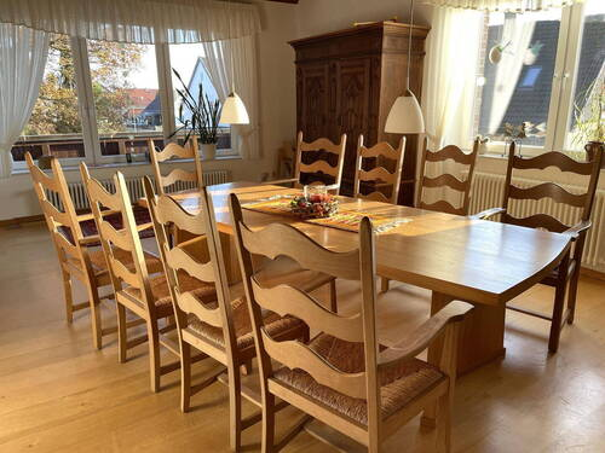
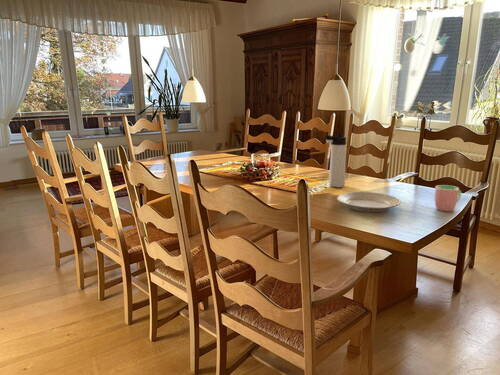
+ cup [434,184,462,212]
+ thermos bottle [324,133,347,188]
+ plate [336,191,401,213]
